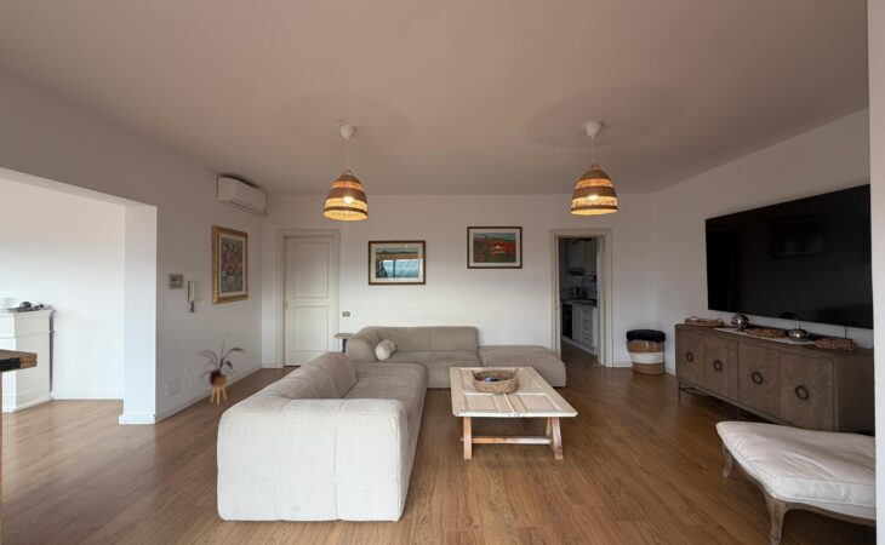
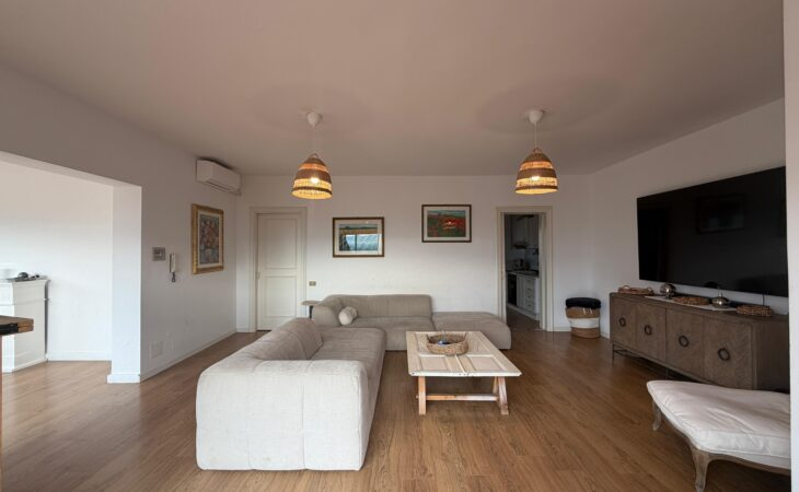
- house plant [198,333,247,406]
